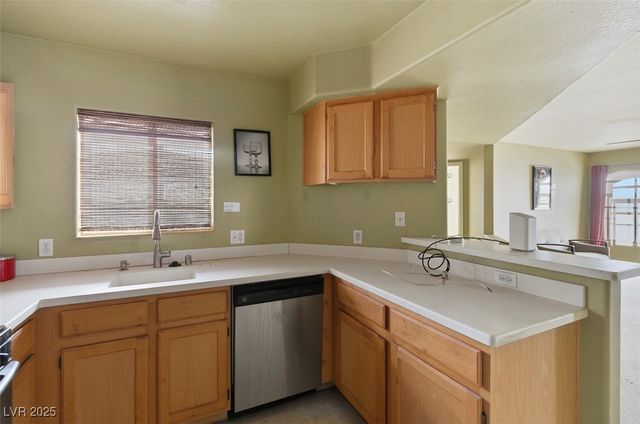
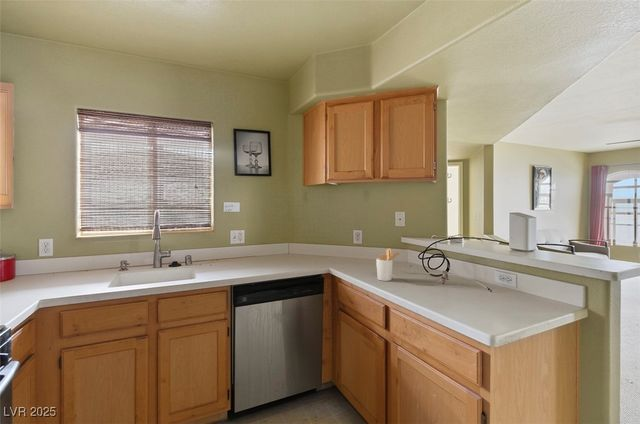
+ utensil holder [375,247,402,282]
